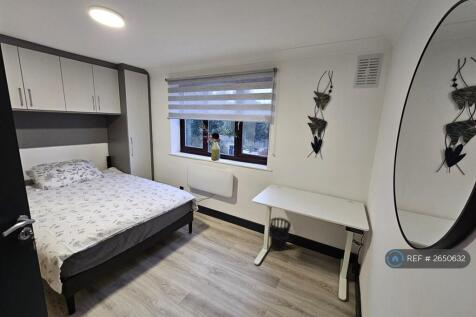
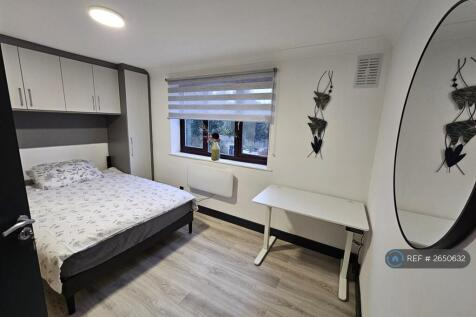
- wastebasket [269,217,292,252]
